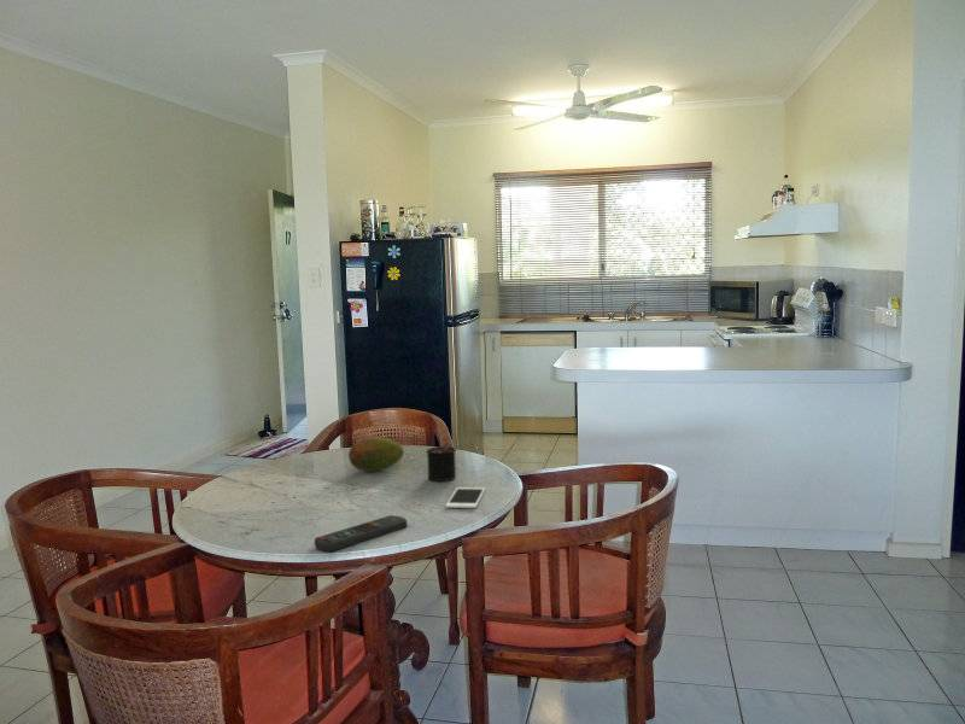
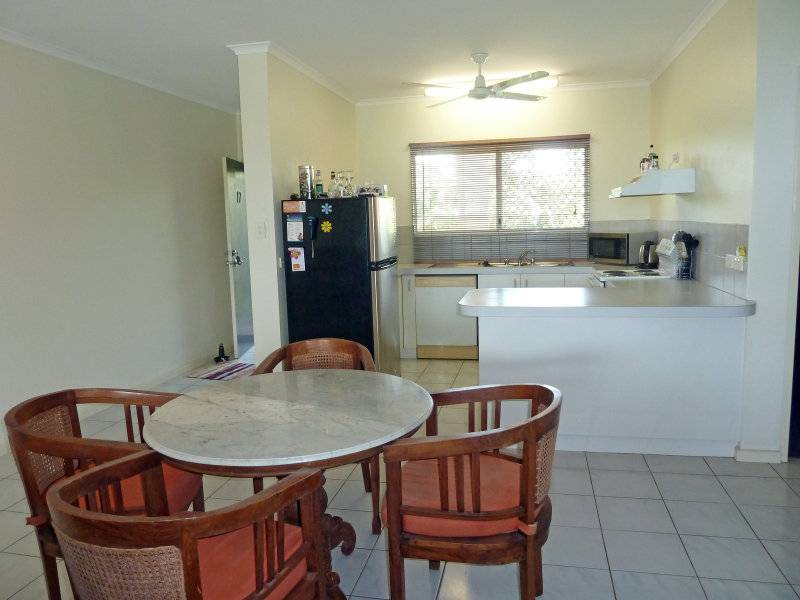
- cell phone [444,486,486,509]
- candle [425,437,457,483]
- remote control [314,514,408,553]
- fruit [347,436,404,473]
